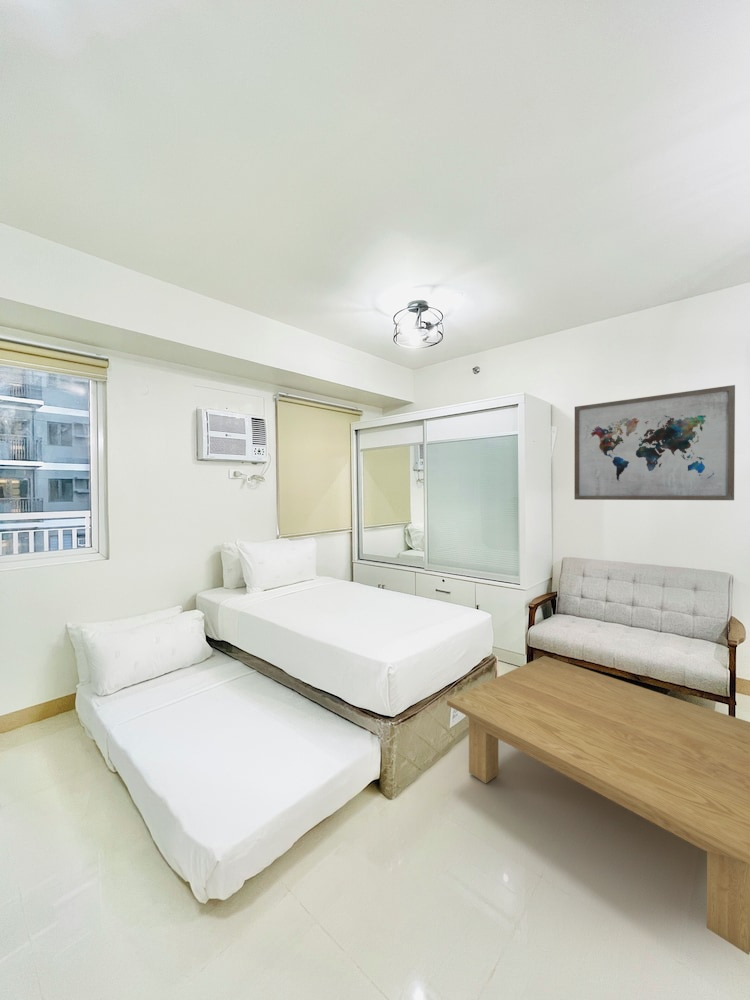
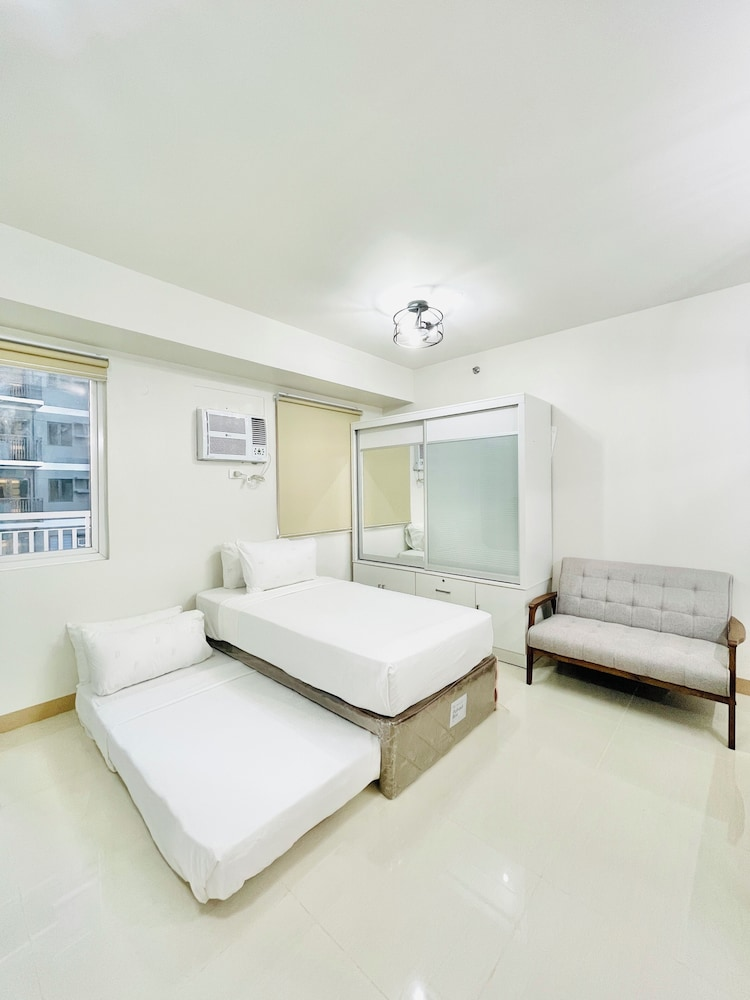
- wall art [573,384,736,501]
- coffee table [446,655,750,956]
